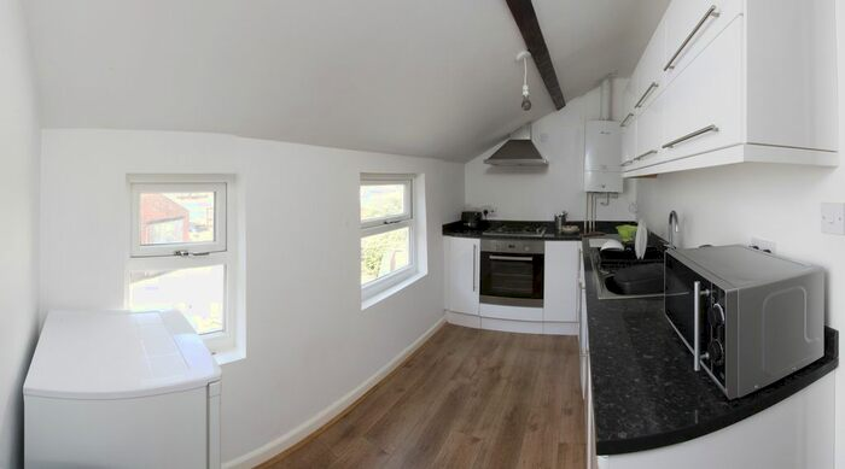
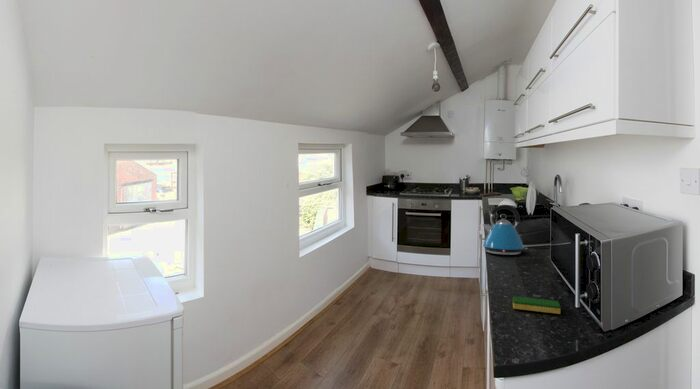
+ dish sponge [512,295,561,315]
+ kettle [482,204,529,256]
